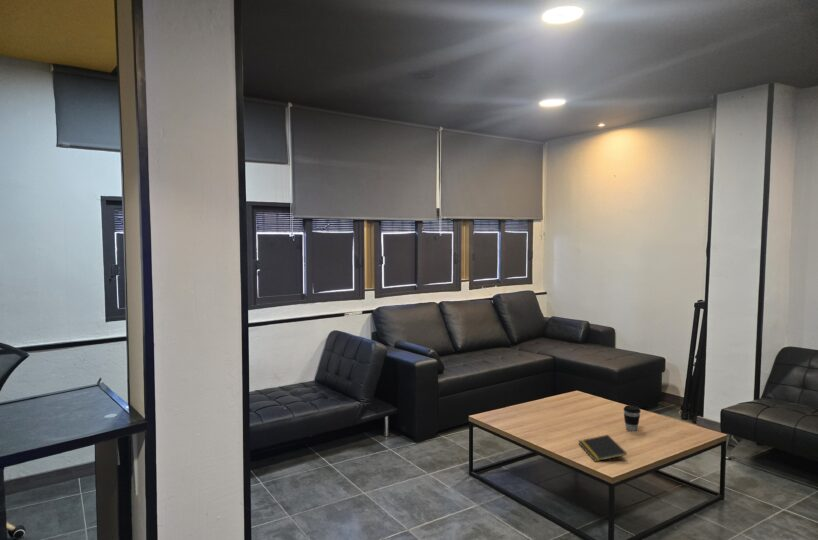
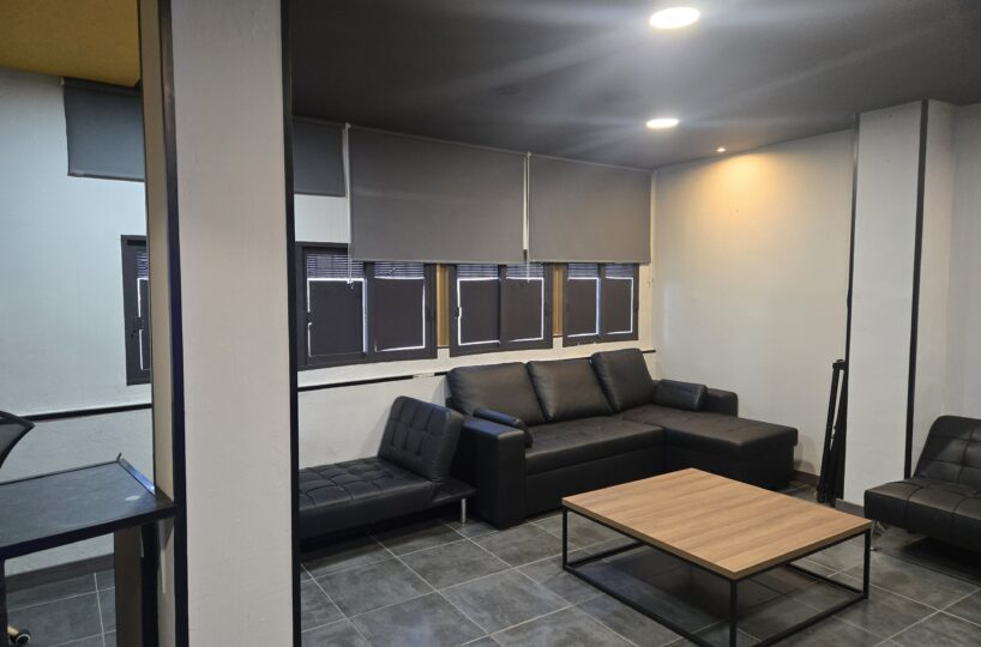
- notepad [578,434,628,463]
- coffee cup [623,404,642,432]
